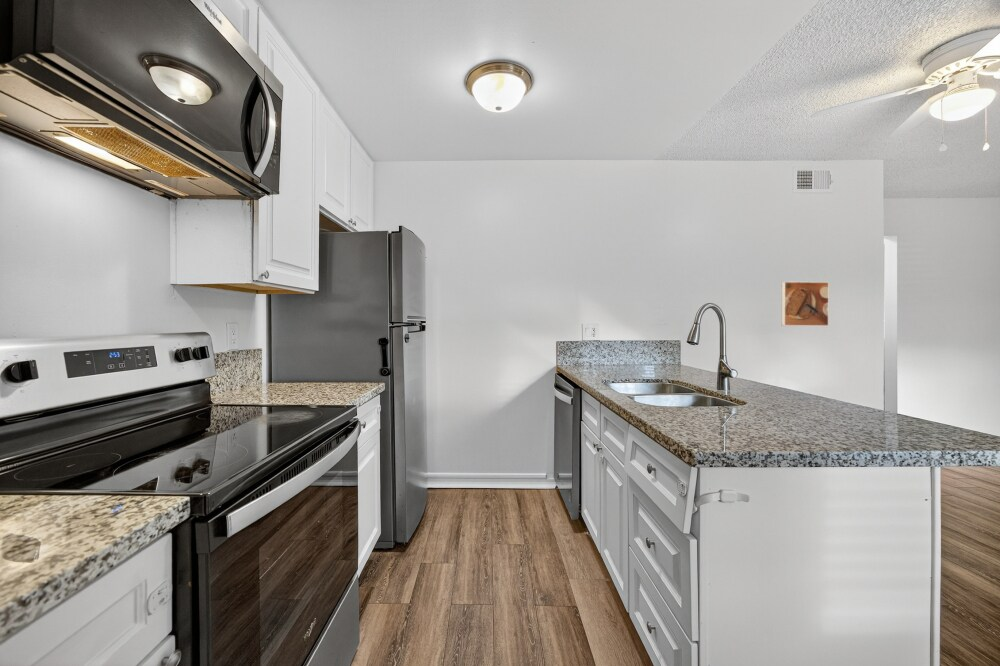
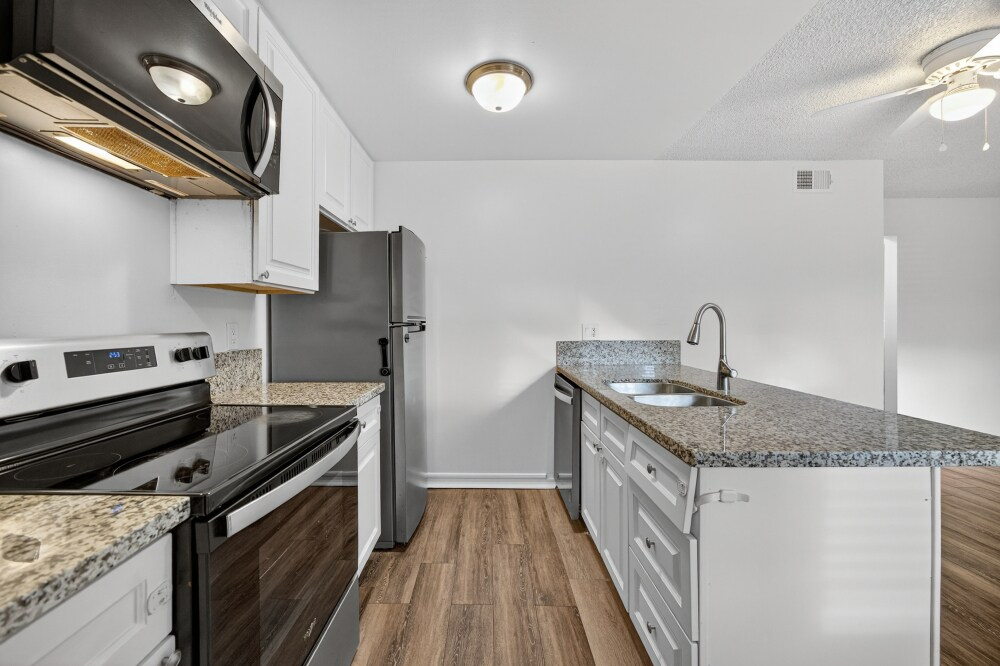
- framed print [781,281,830,327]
